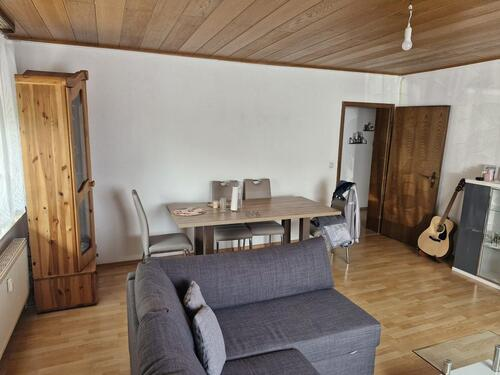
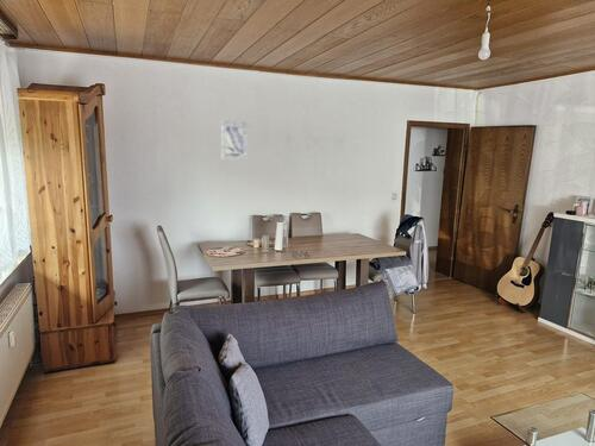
+ wall art [220,119,249,162]
